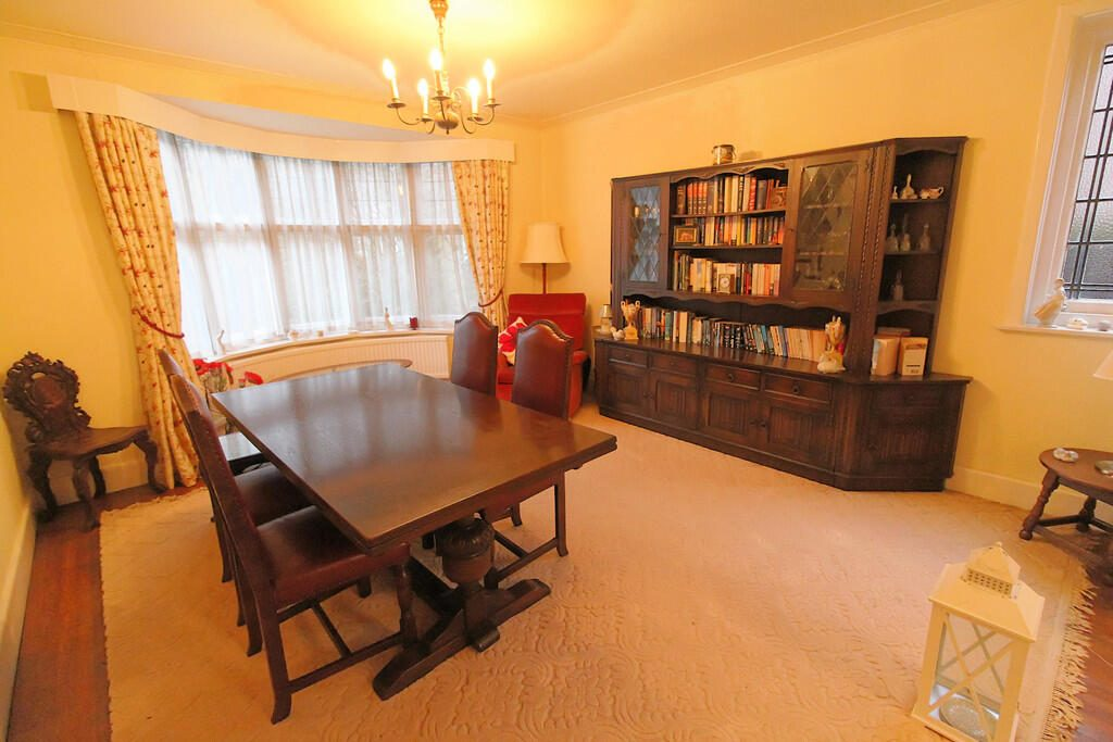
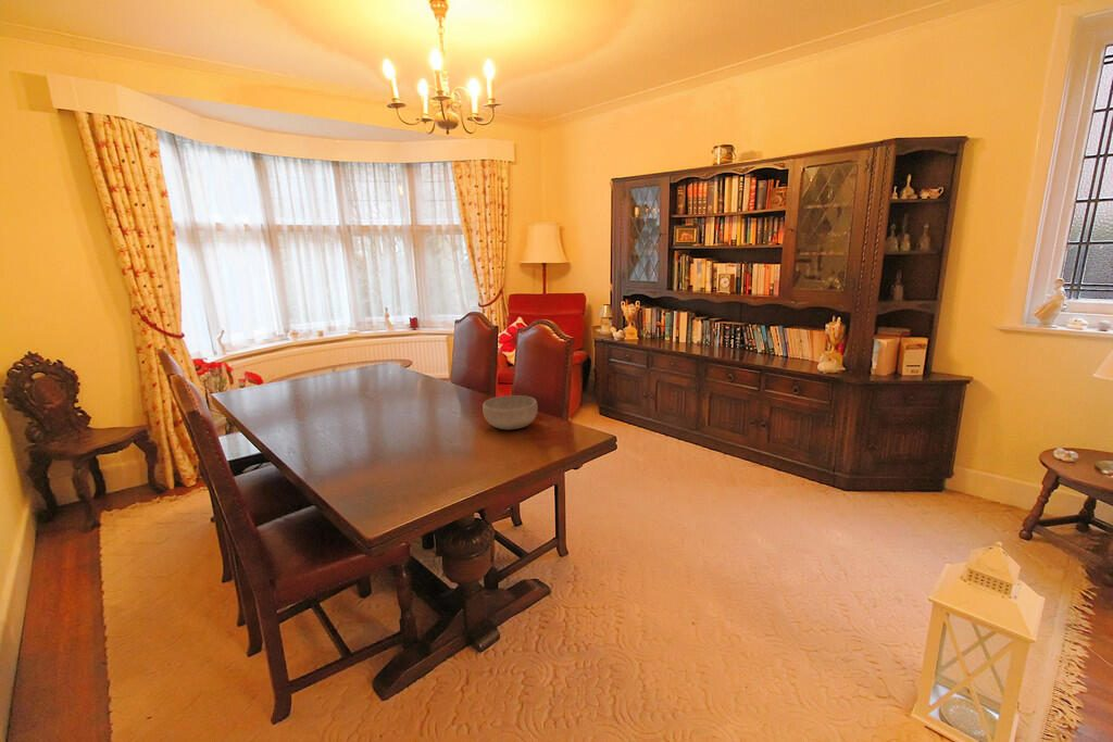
+ bowl [482,394,539,431]
